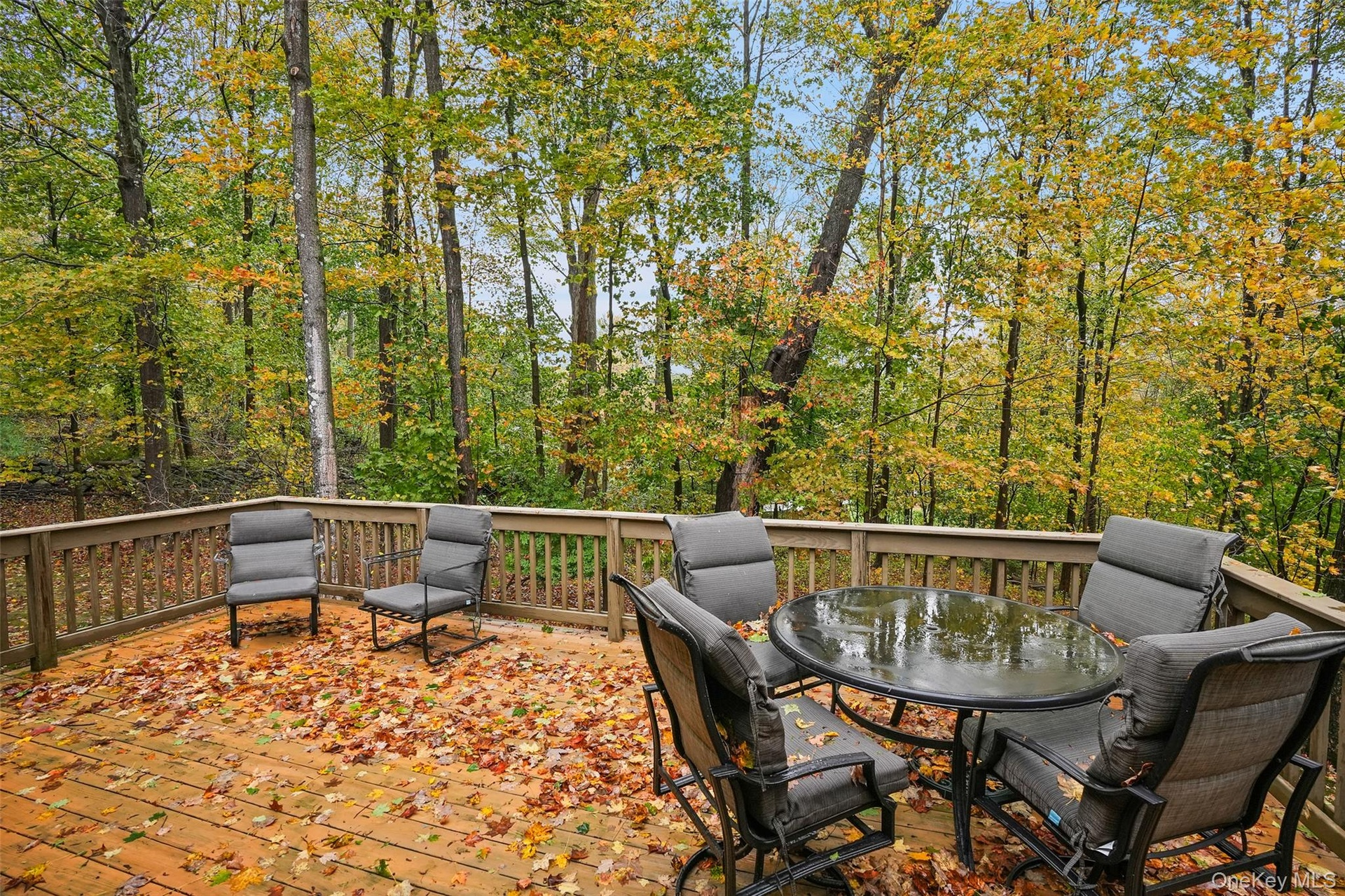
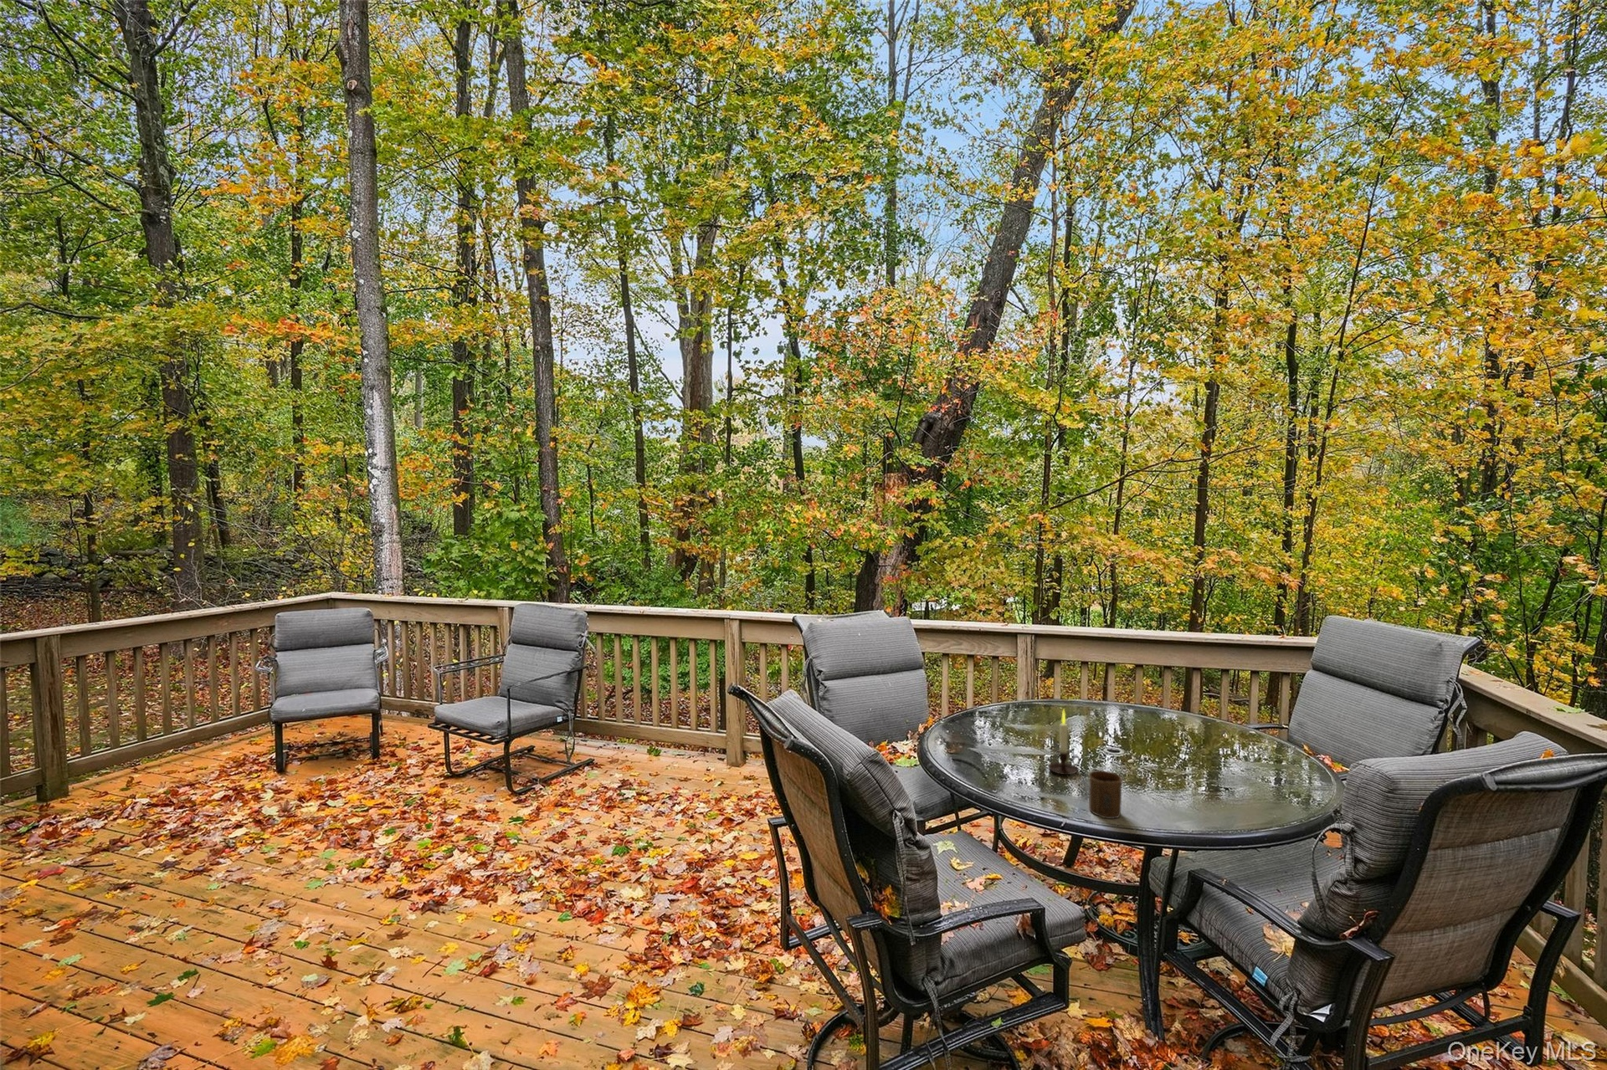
+ candle [1047,708,1080,775]
+ cup [1088,770,1123,820]
